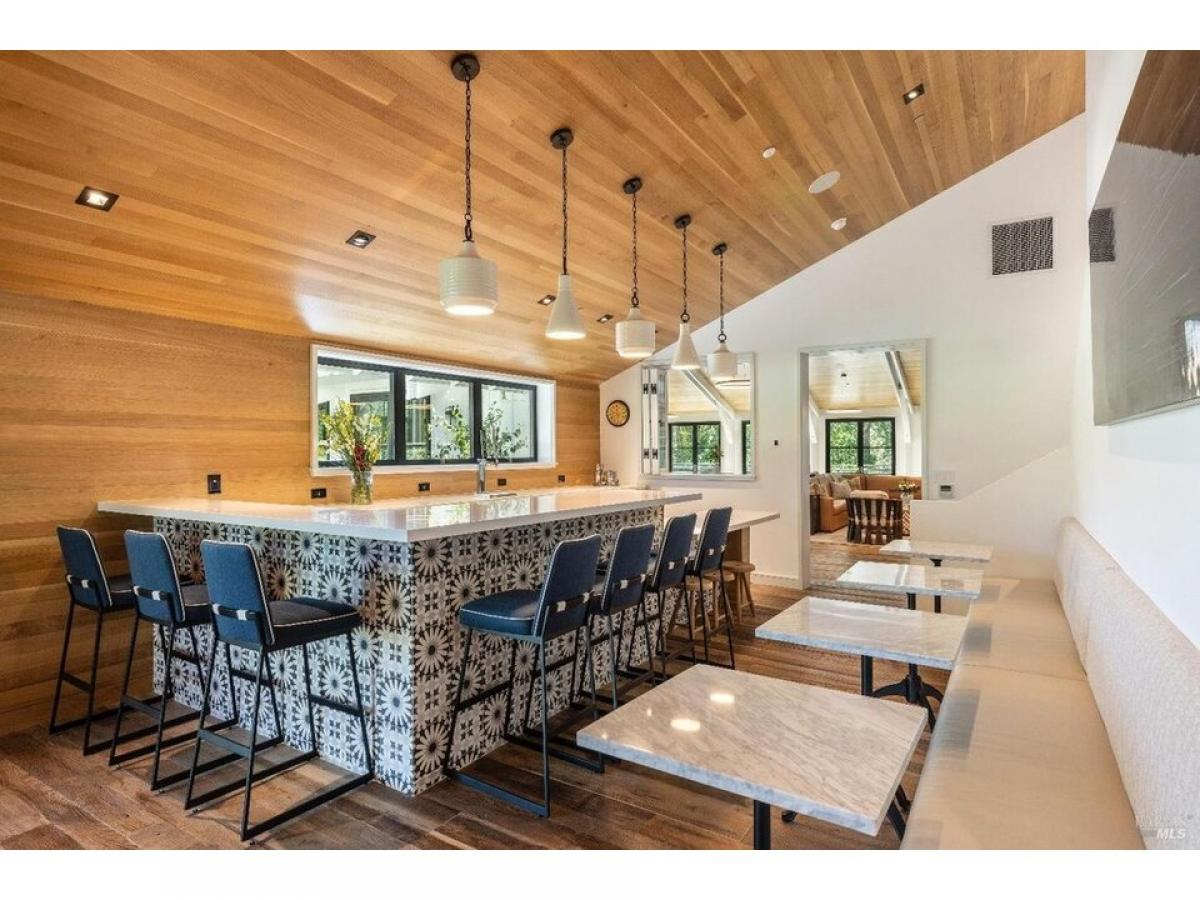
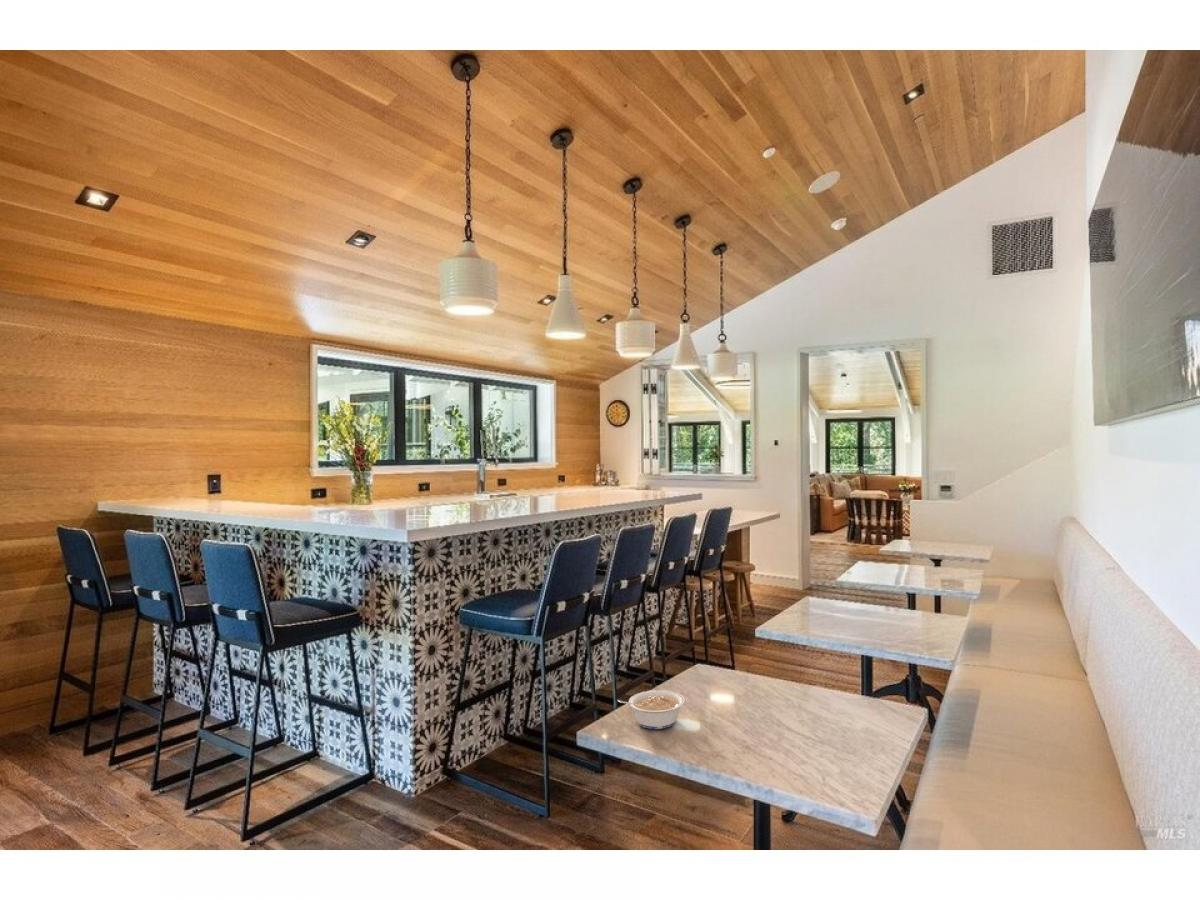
+ legume [616,689,686,730]
